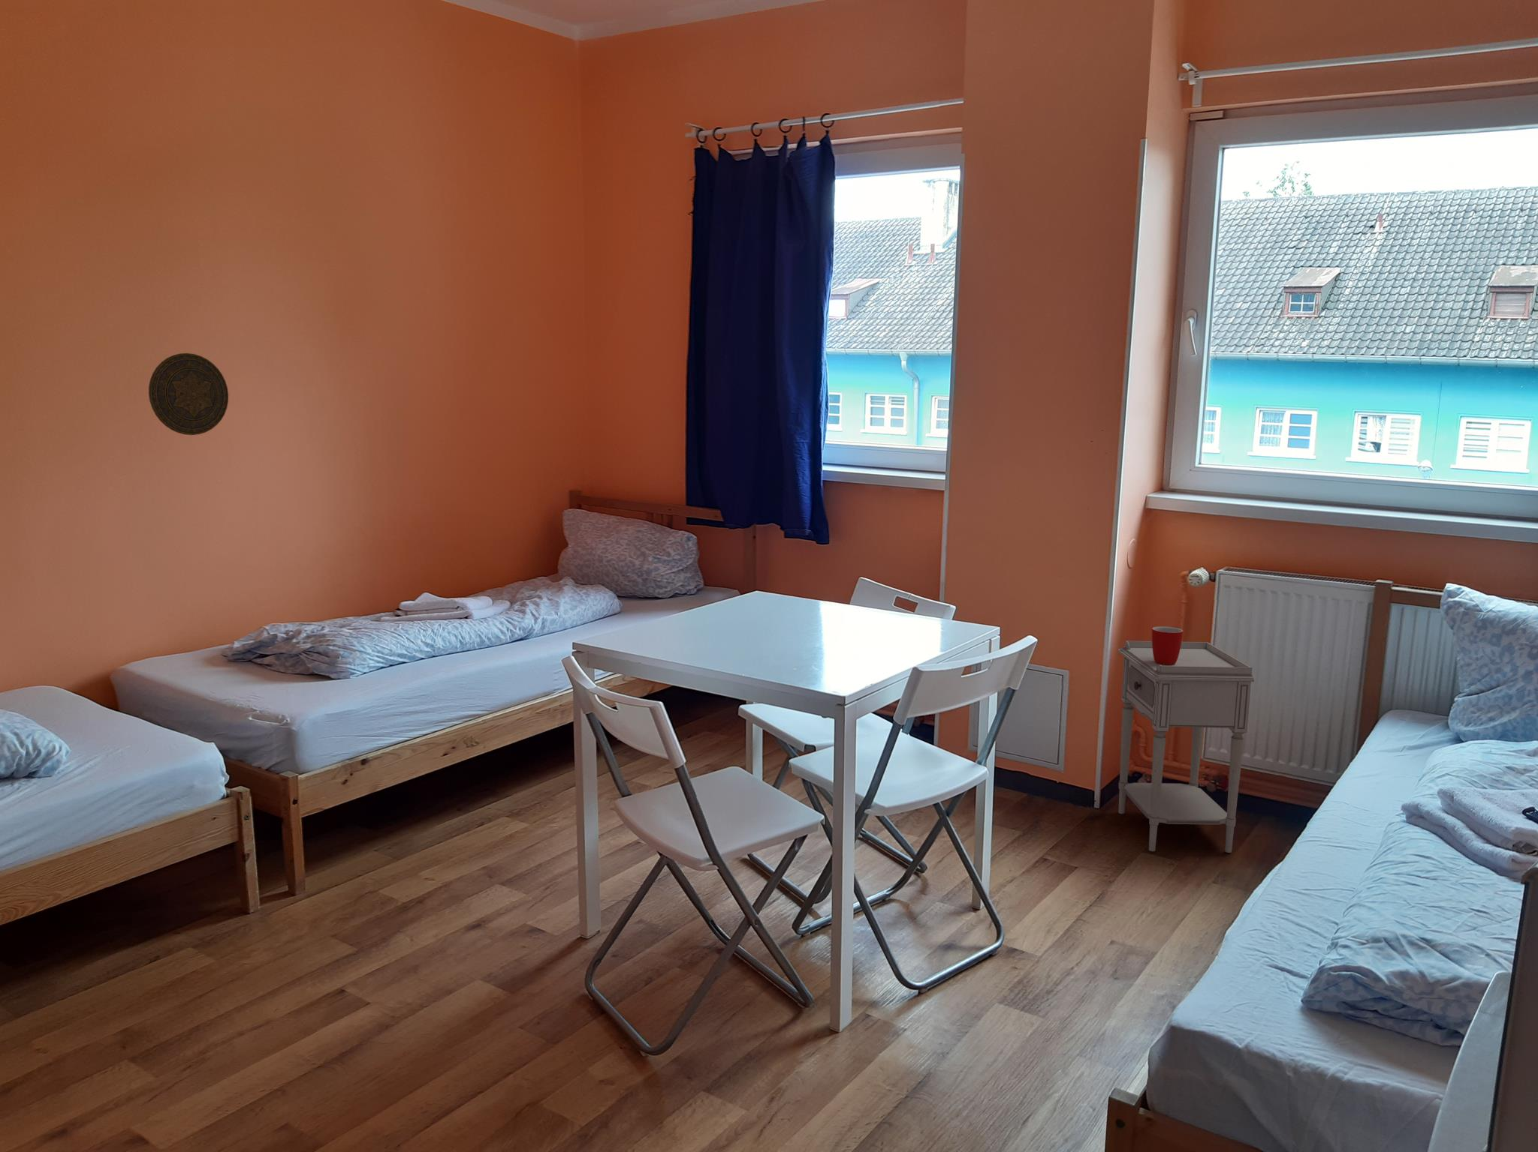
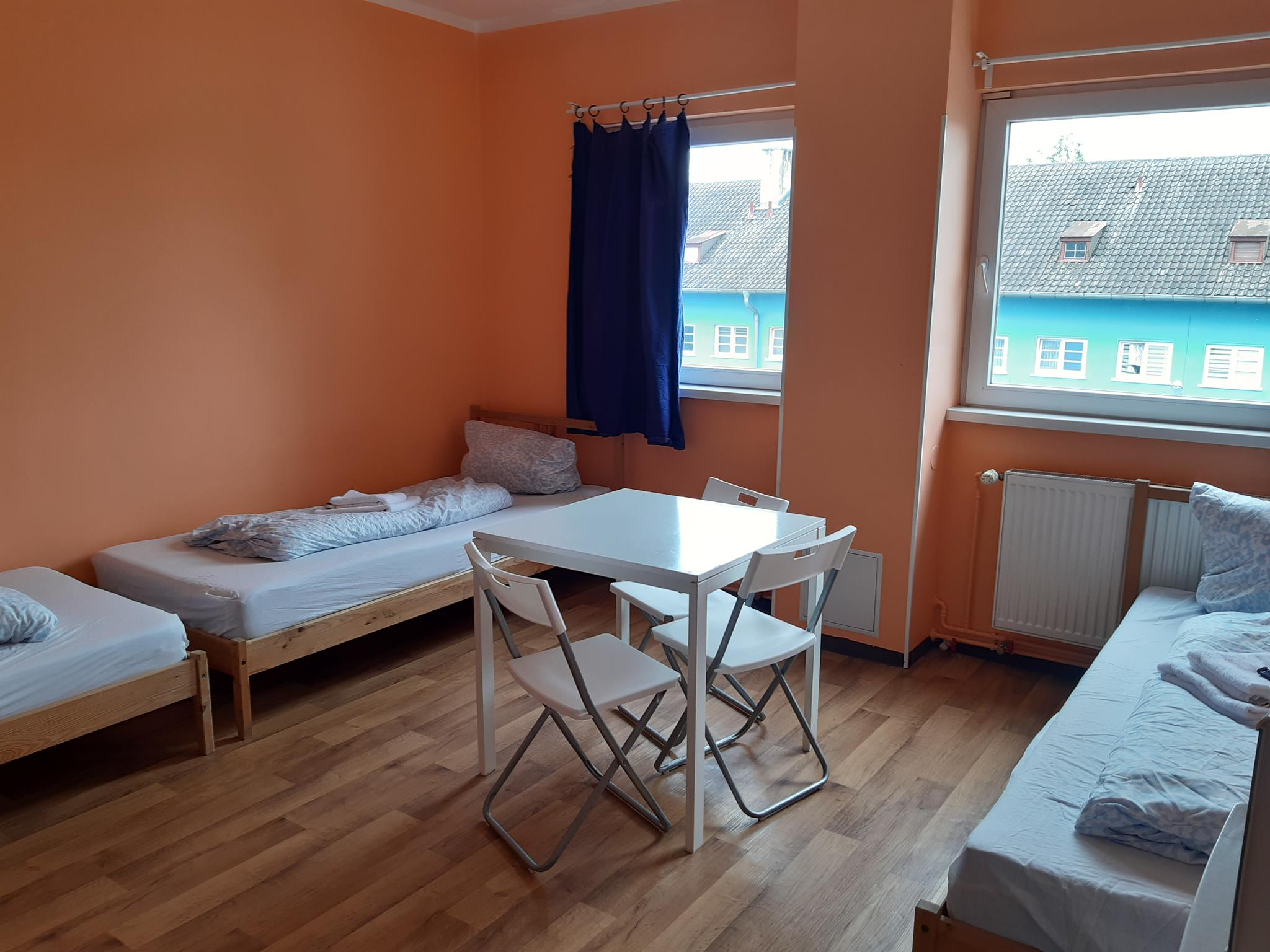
- decorative plate [148,352,229,436]
- nightstand [1118,640,1255,853]
- mug [1152,627,1183,666]
